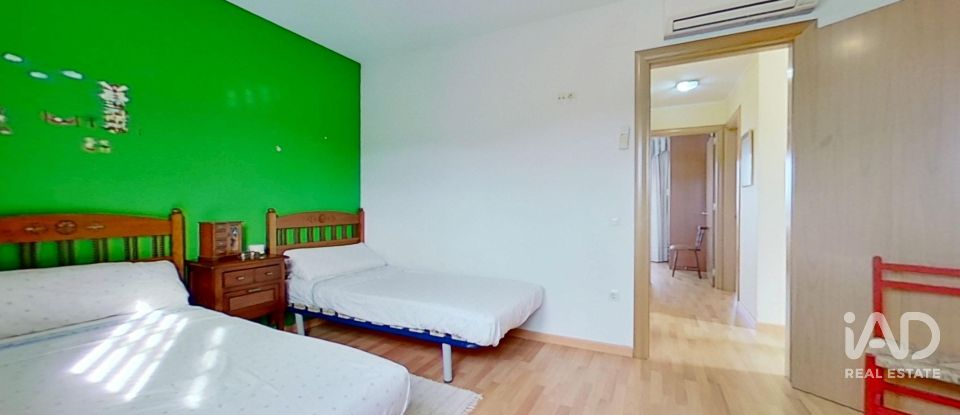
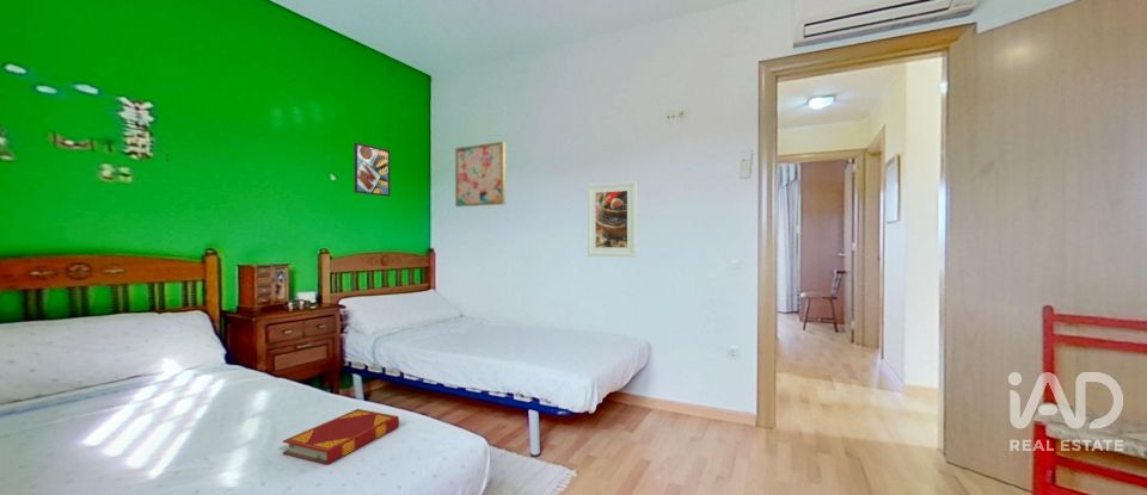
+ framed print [587,180,638,258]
+ wall art [454,141,507,208]
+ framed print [352,141,392,198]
+ hardback book [281,408,400,465]
